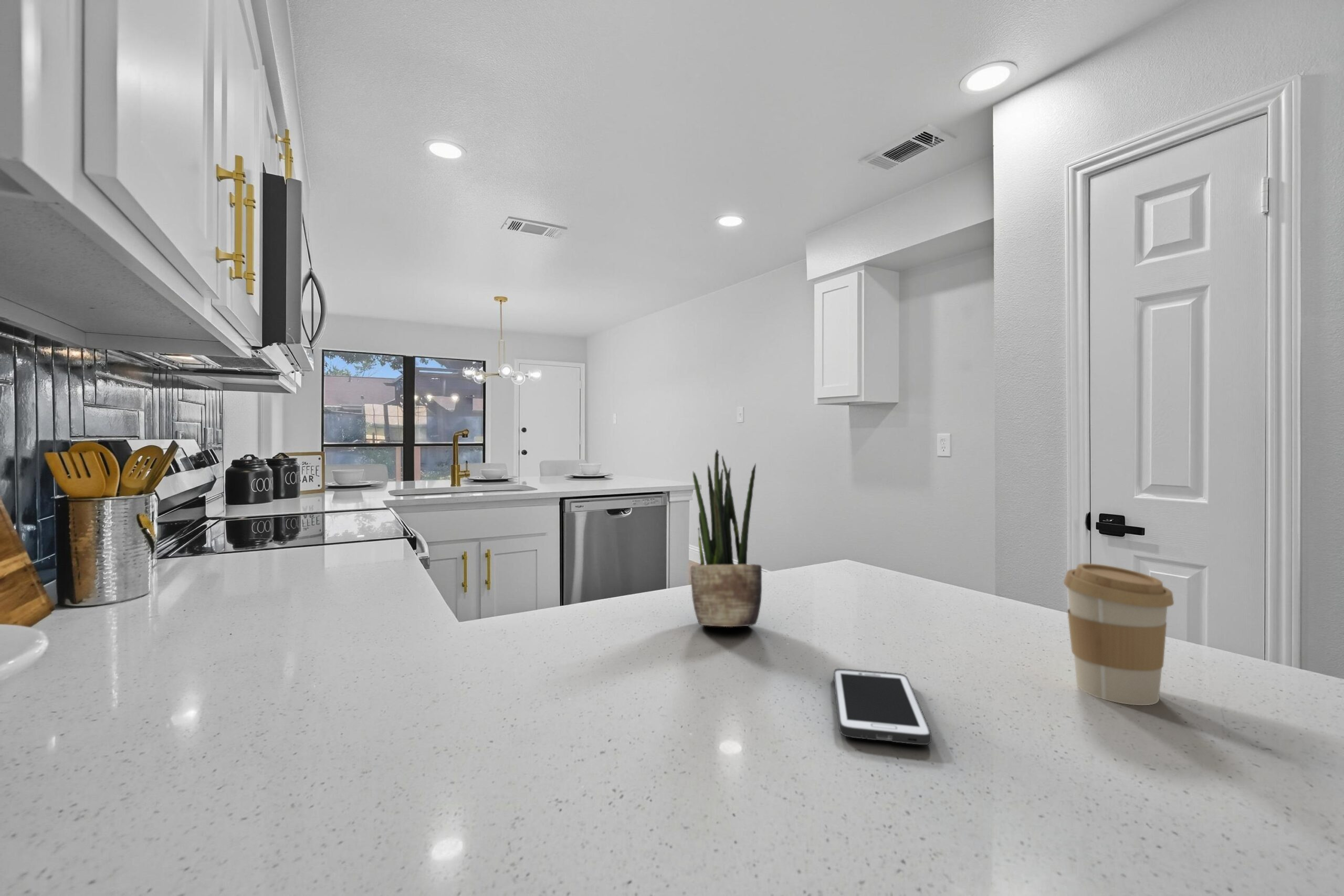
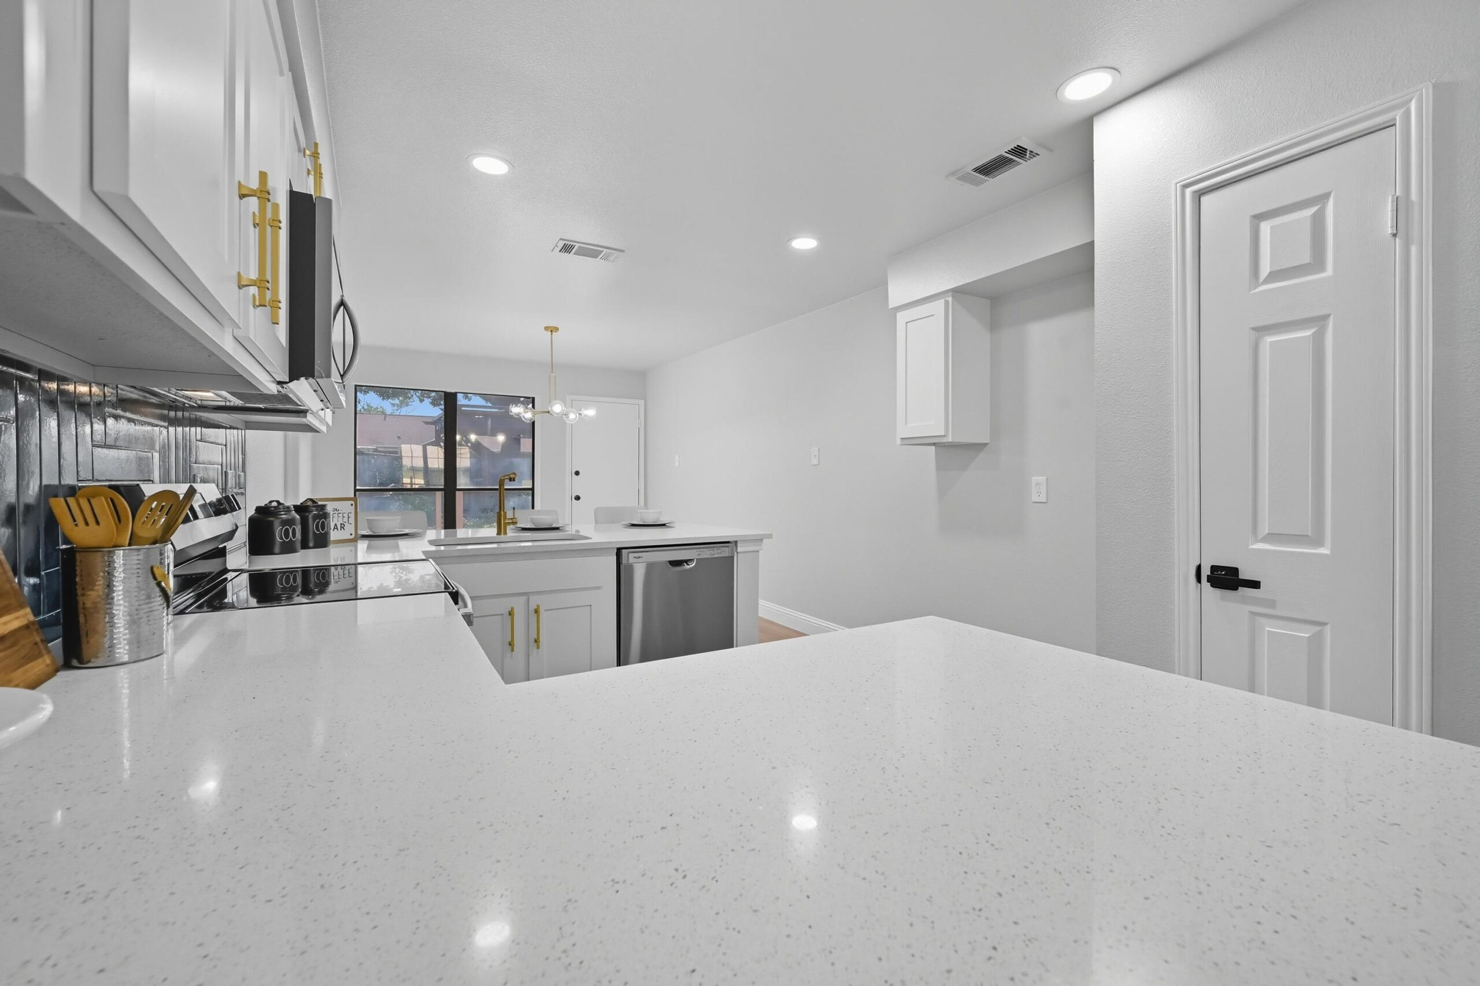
- cell phone [833,668,932,745]
- potted plant [690,448,762,627]
- coffee cup [1063,563,1174,706]
